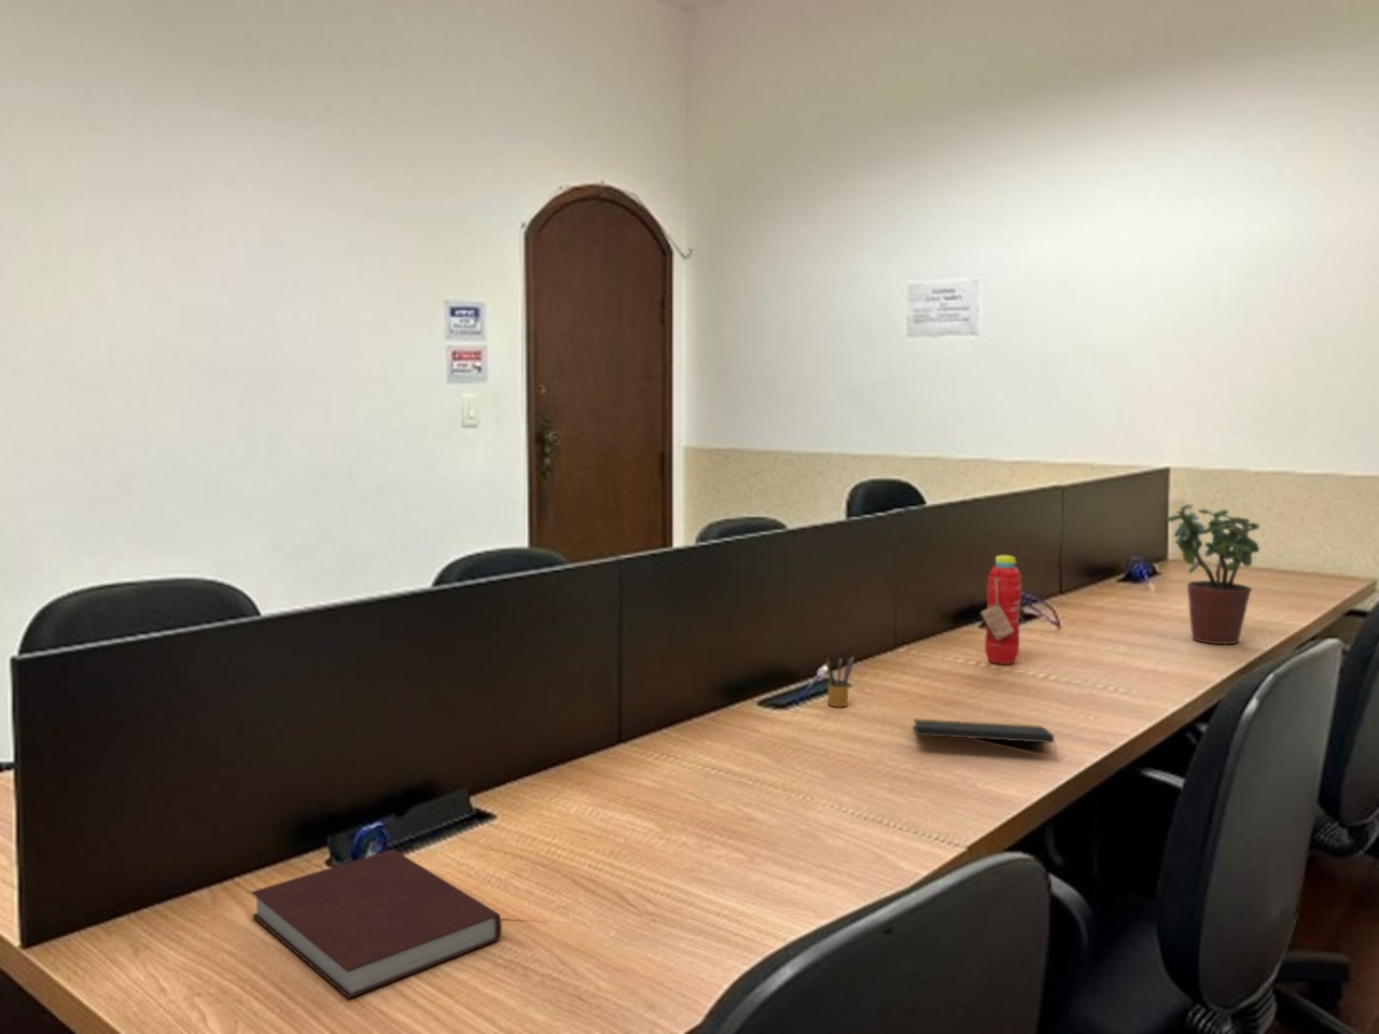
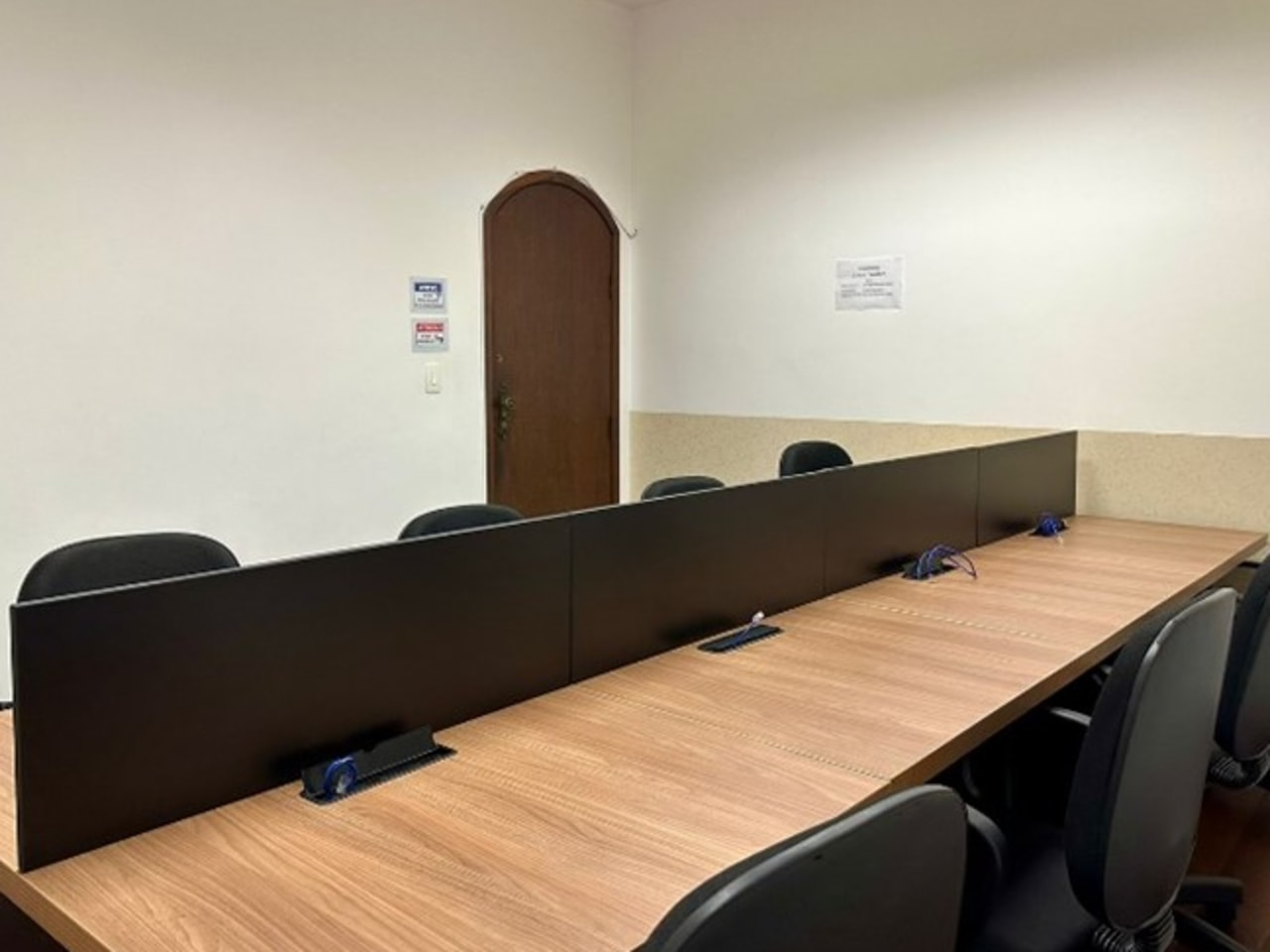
- potted plant [1166,503,1262,645]
- water bottle [979,554,1023,666]
- notebook [250,847,503,999]
- pencil box [825,654,856,708]
- notepad [912,717,1058,761]
